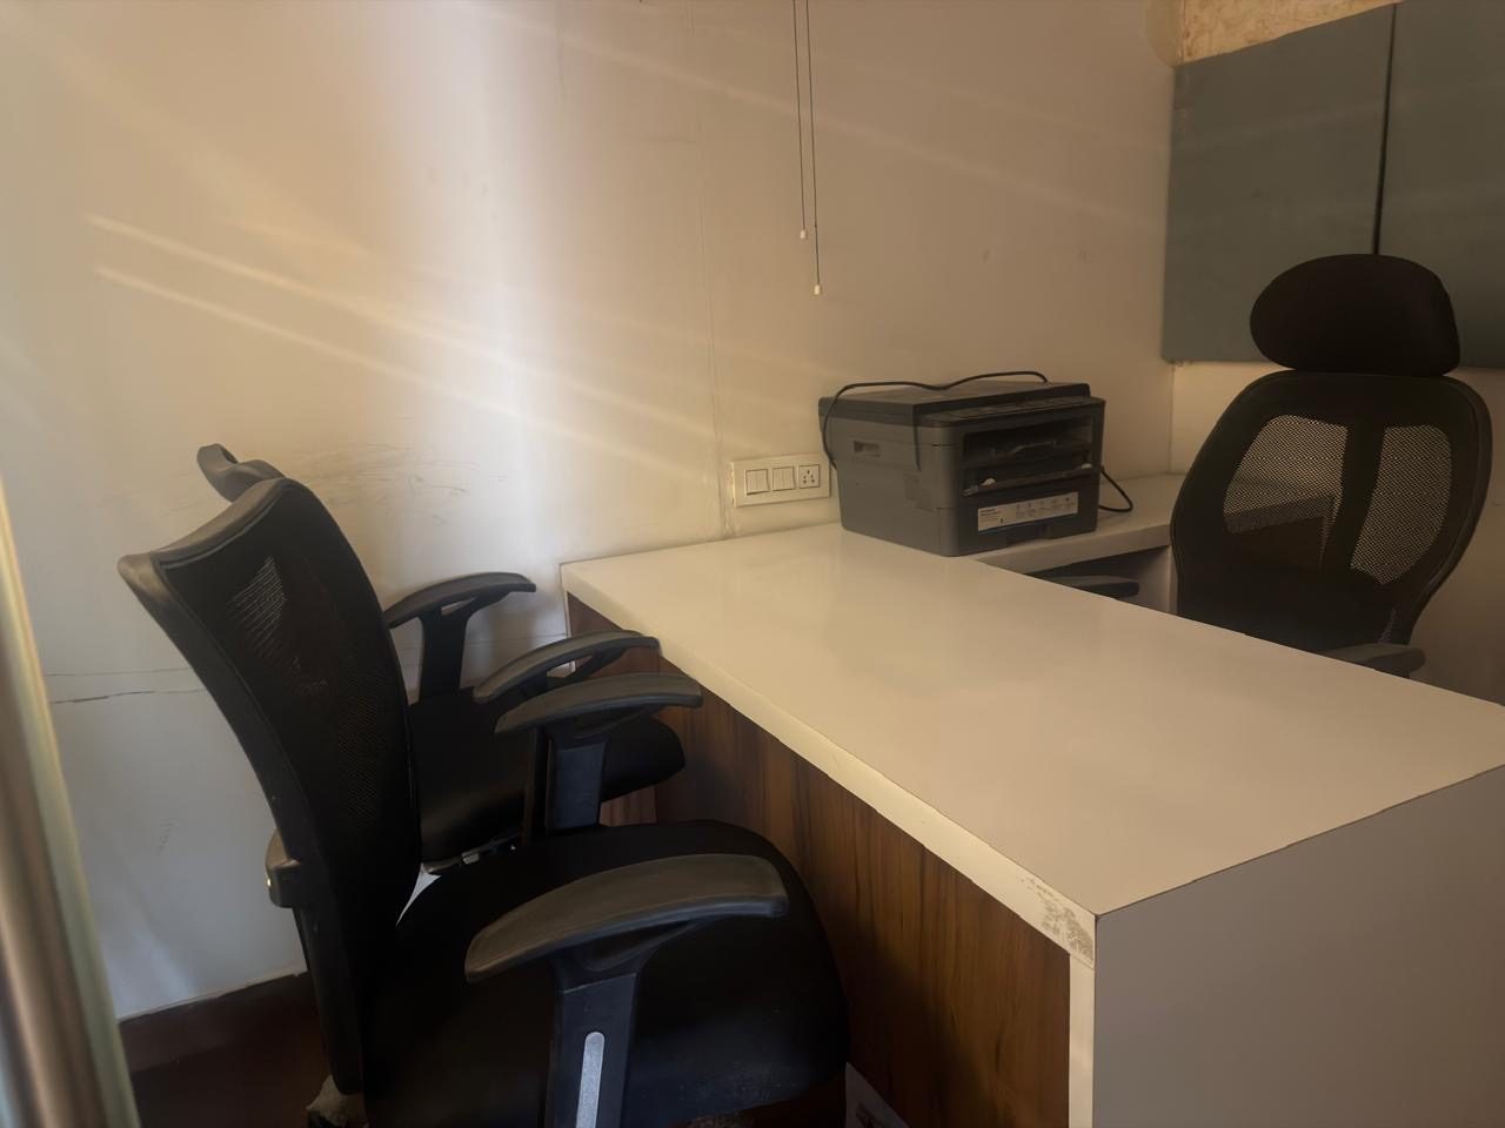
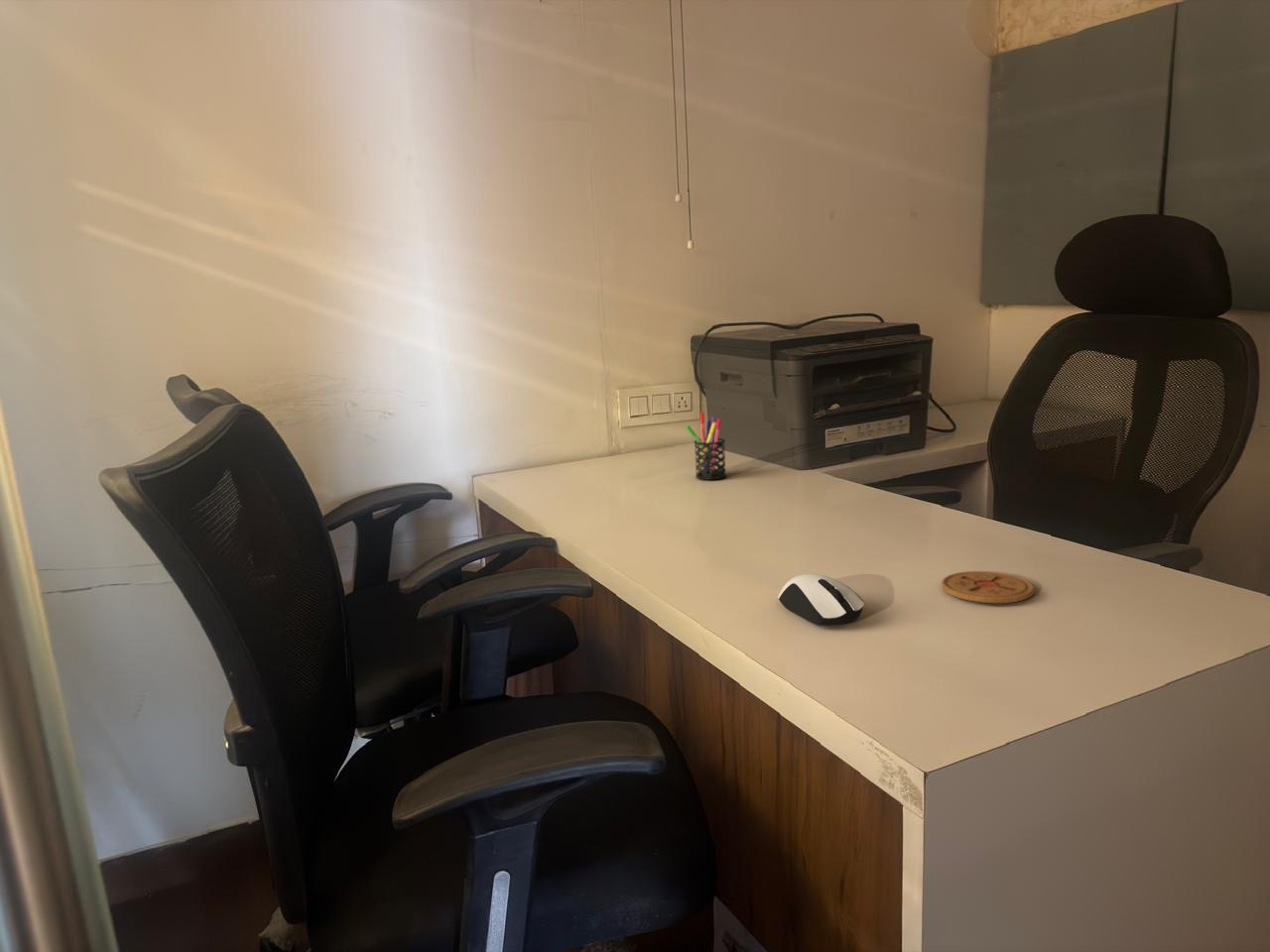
+ pen holder [686,412,727,481]
+ coaster [941,570,1035,604]
+ computer mouse [777,573,865,627]
